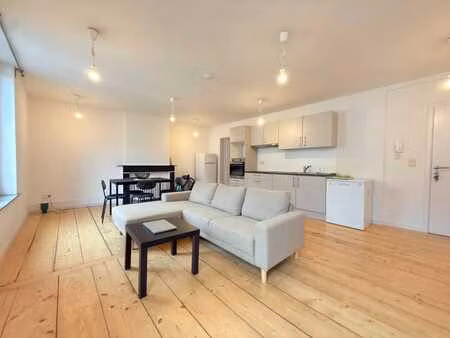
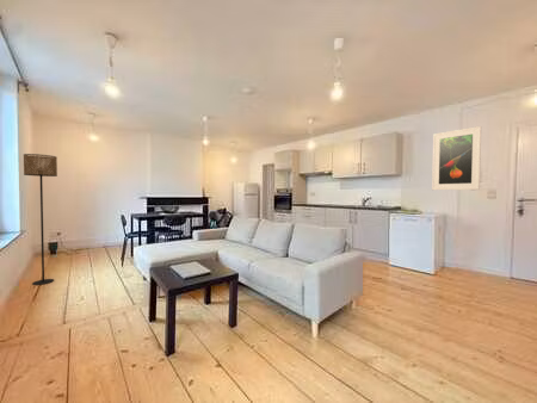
+ floor lamp [23,153,58,286]
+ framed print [431,125,482,191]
